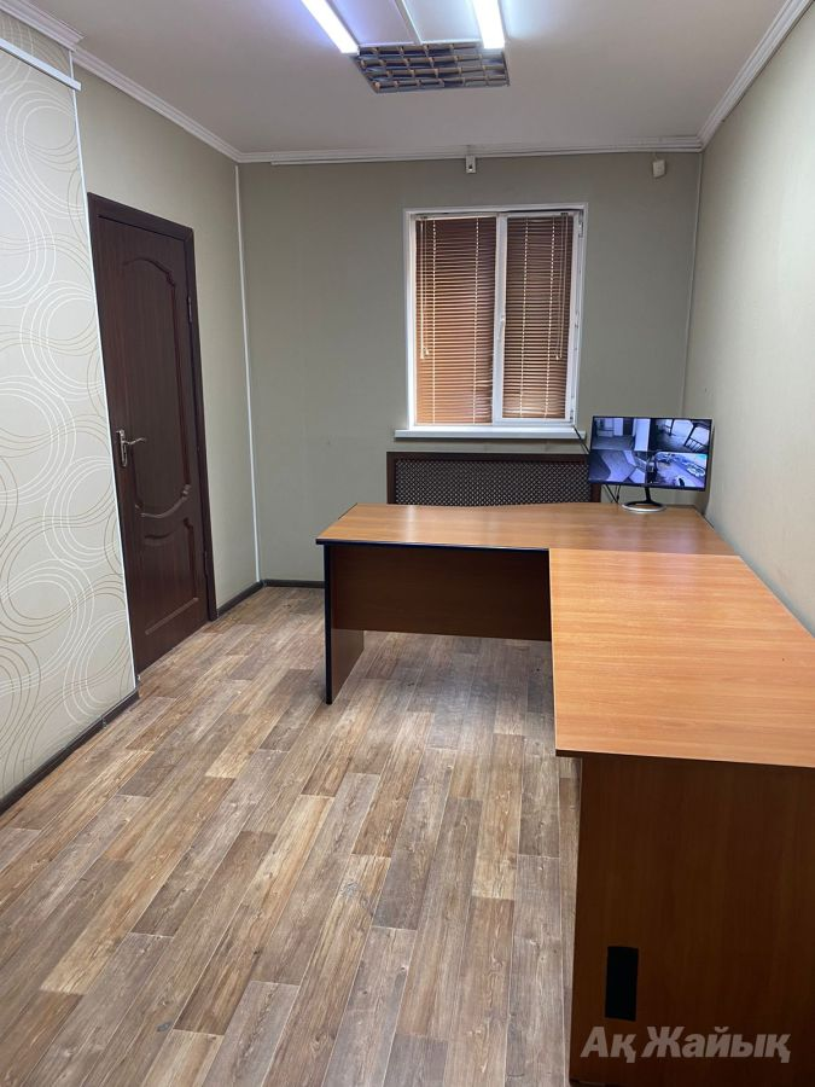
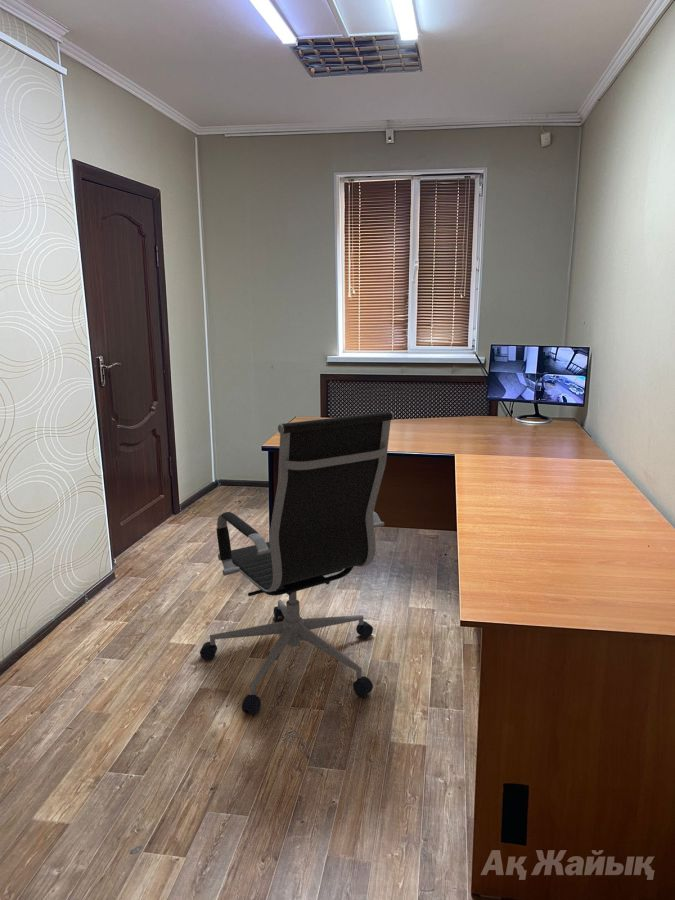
+ office chair [199,410,395,716]
